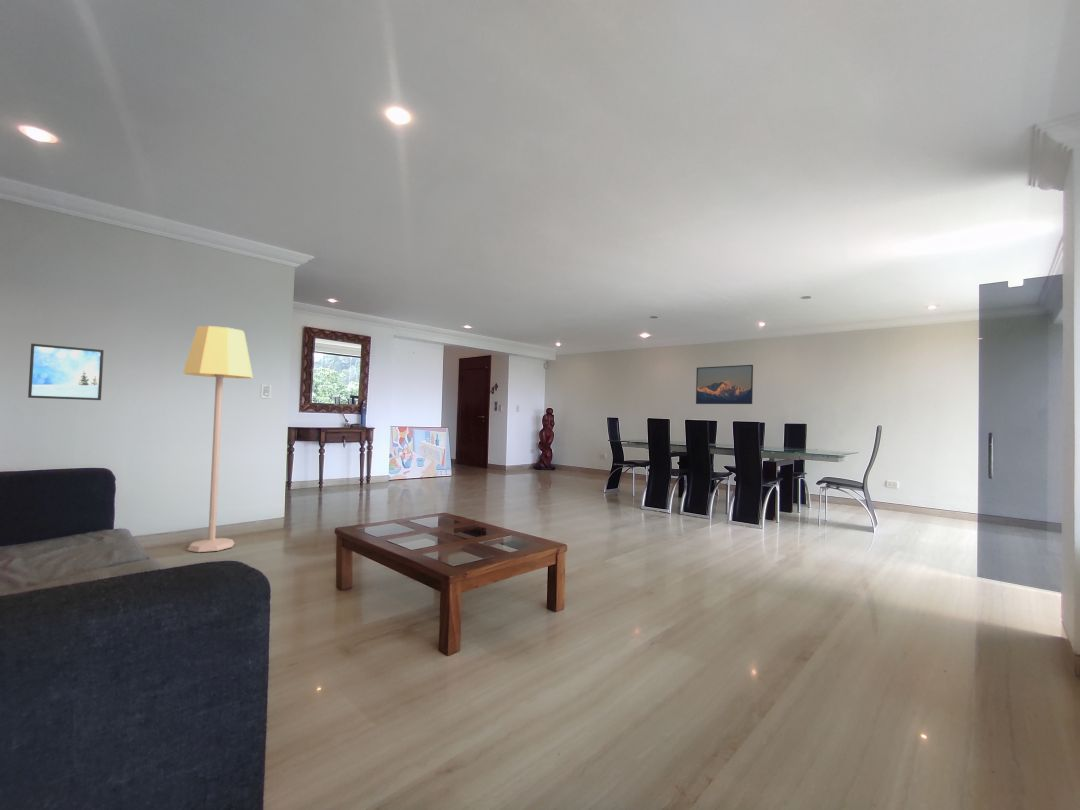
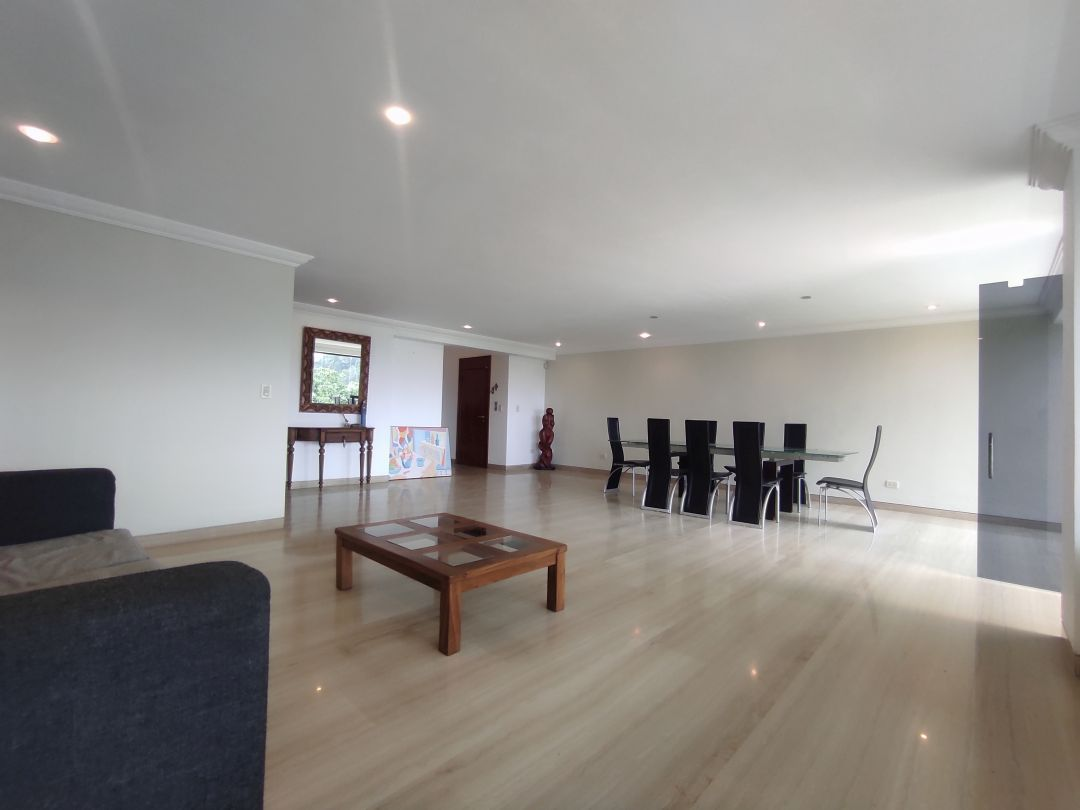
- lamp [182,325,254,553]
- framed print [27,343,105,401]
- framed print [695,364,754,405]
